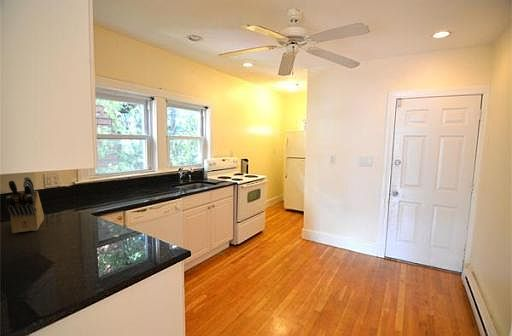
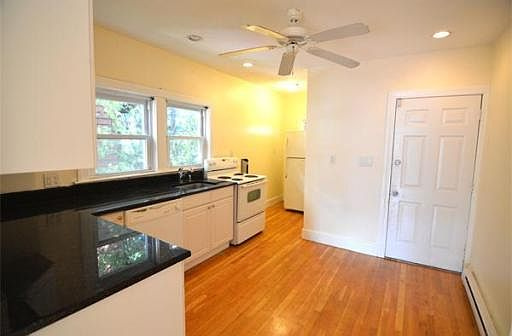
- knife block [5,176,45,234]
